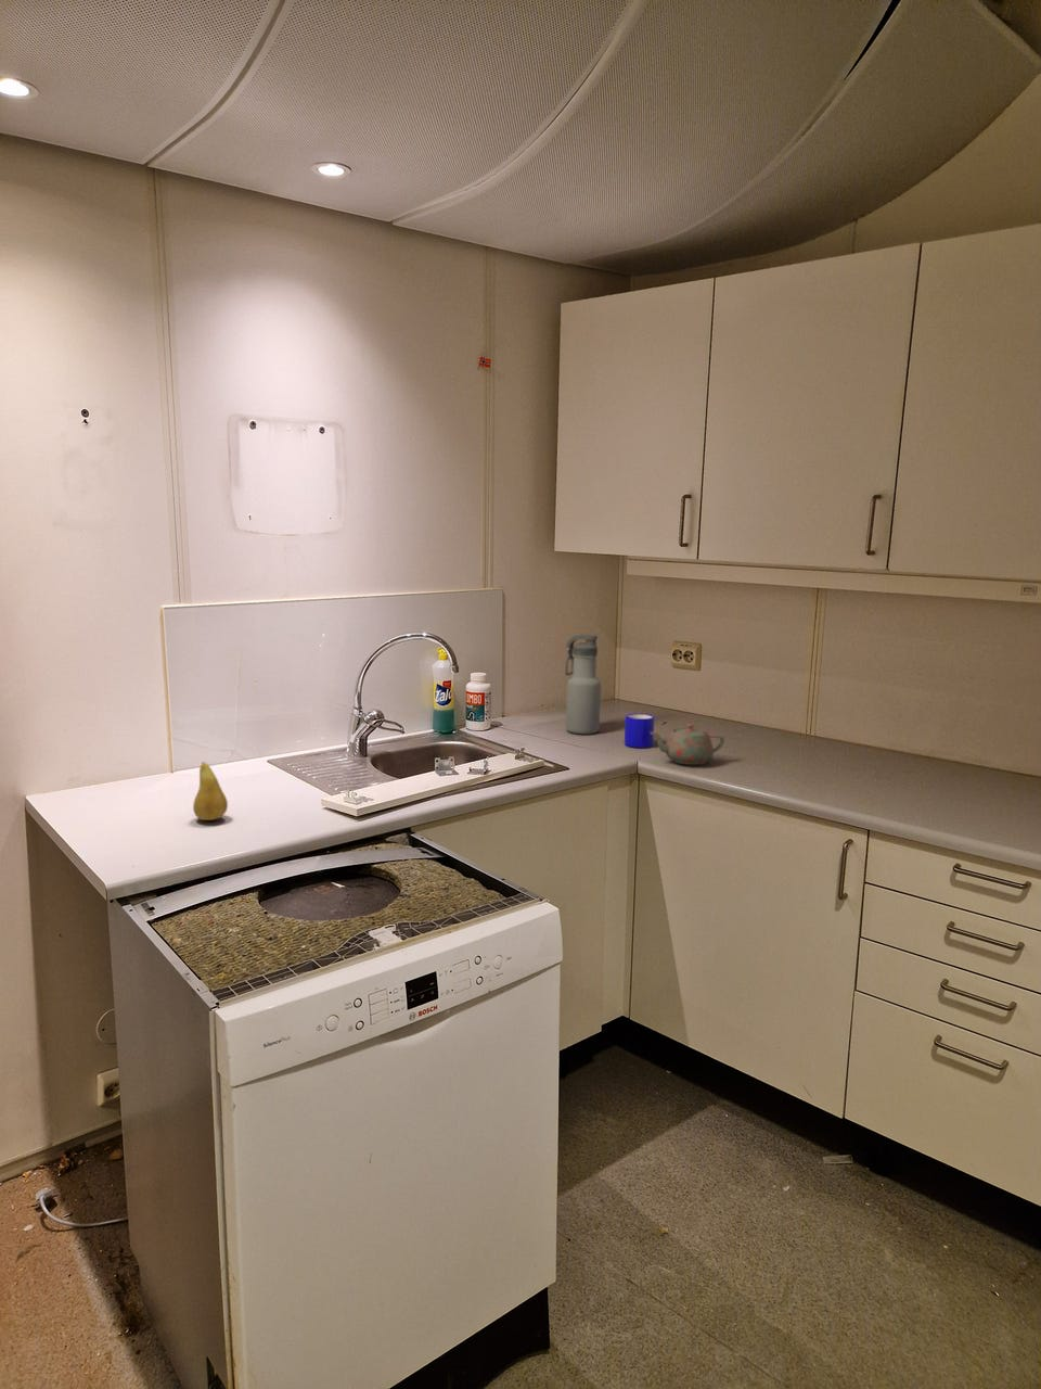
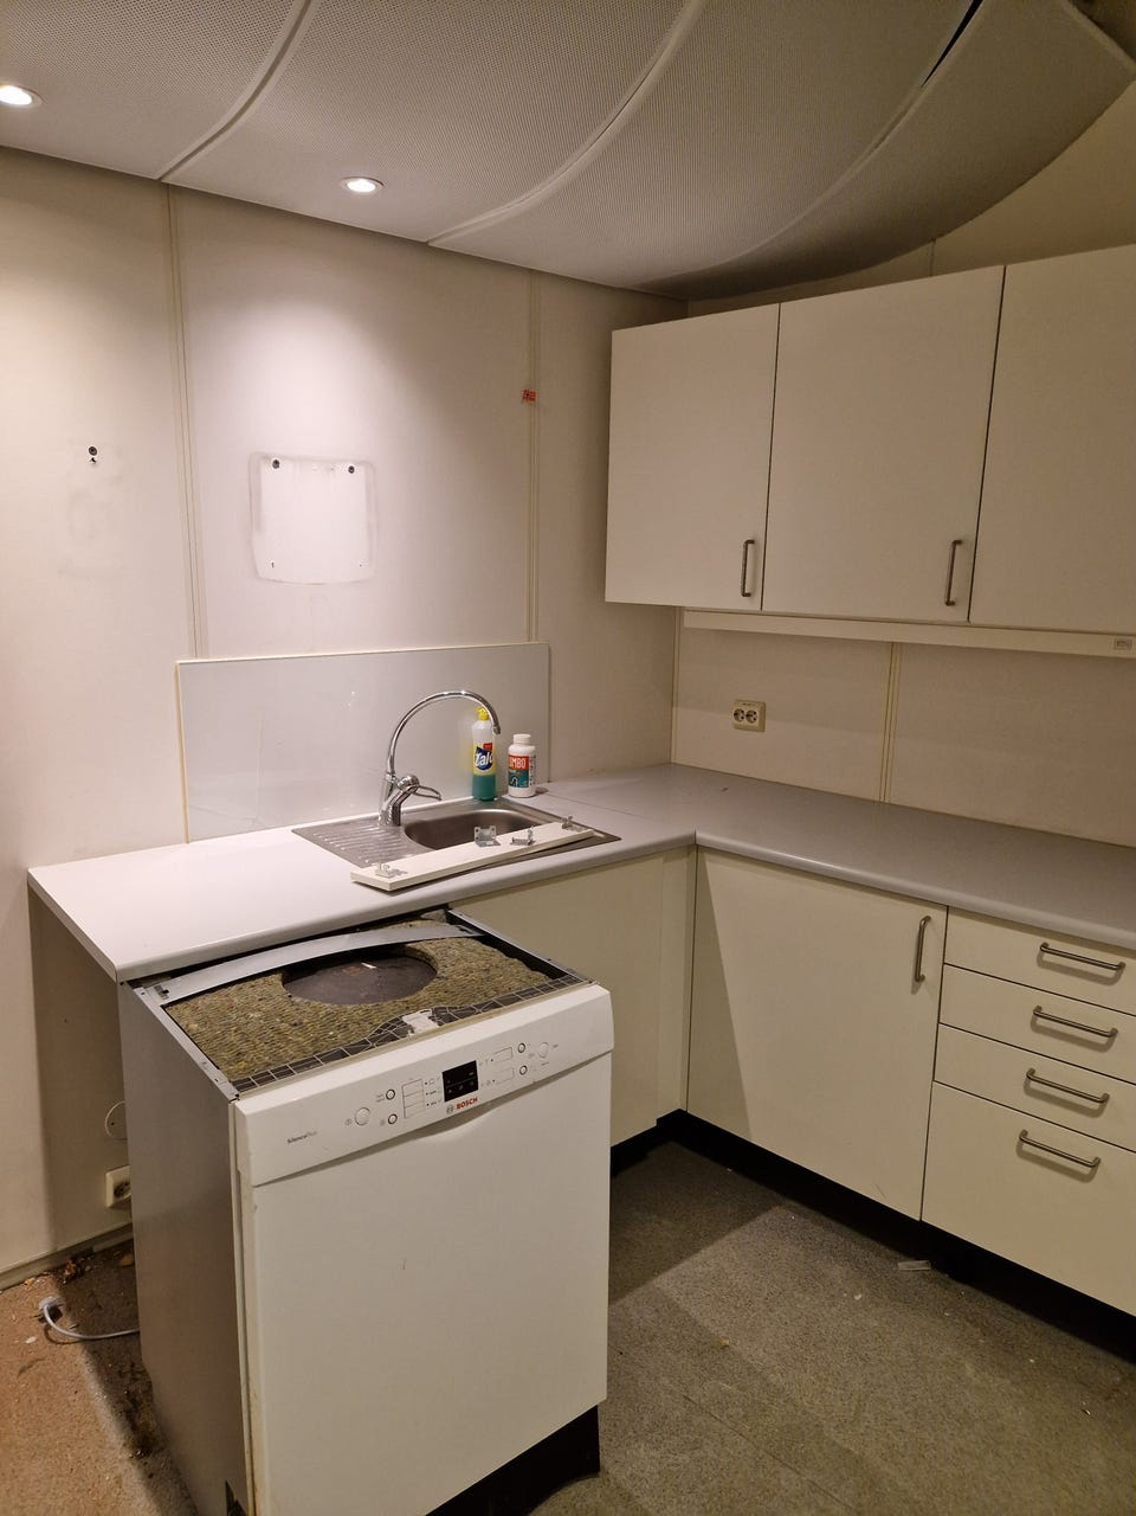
- mug [623,713,656,749]
- fruit [192,761,229,821]
- water bottle [564,633,601,736]
- teapot [651,723,725,766]
